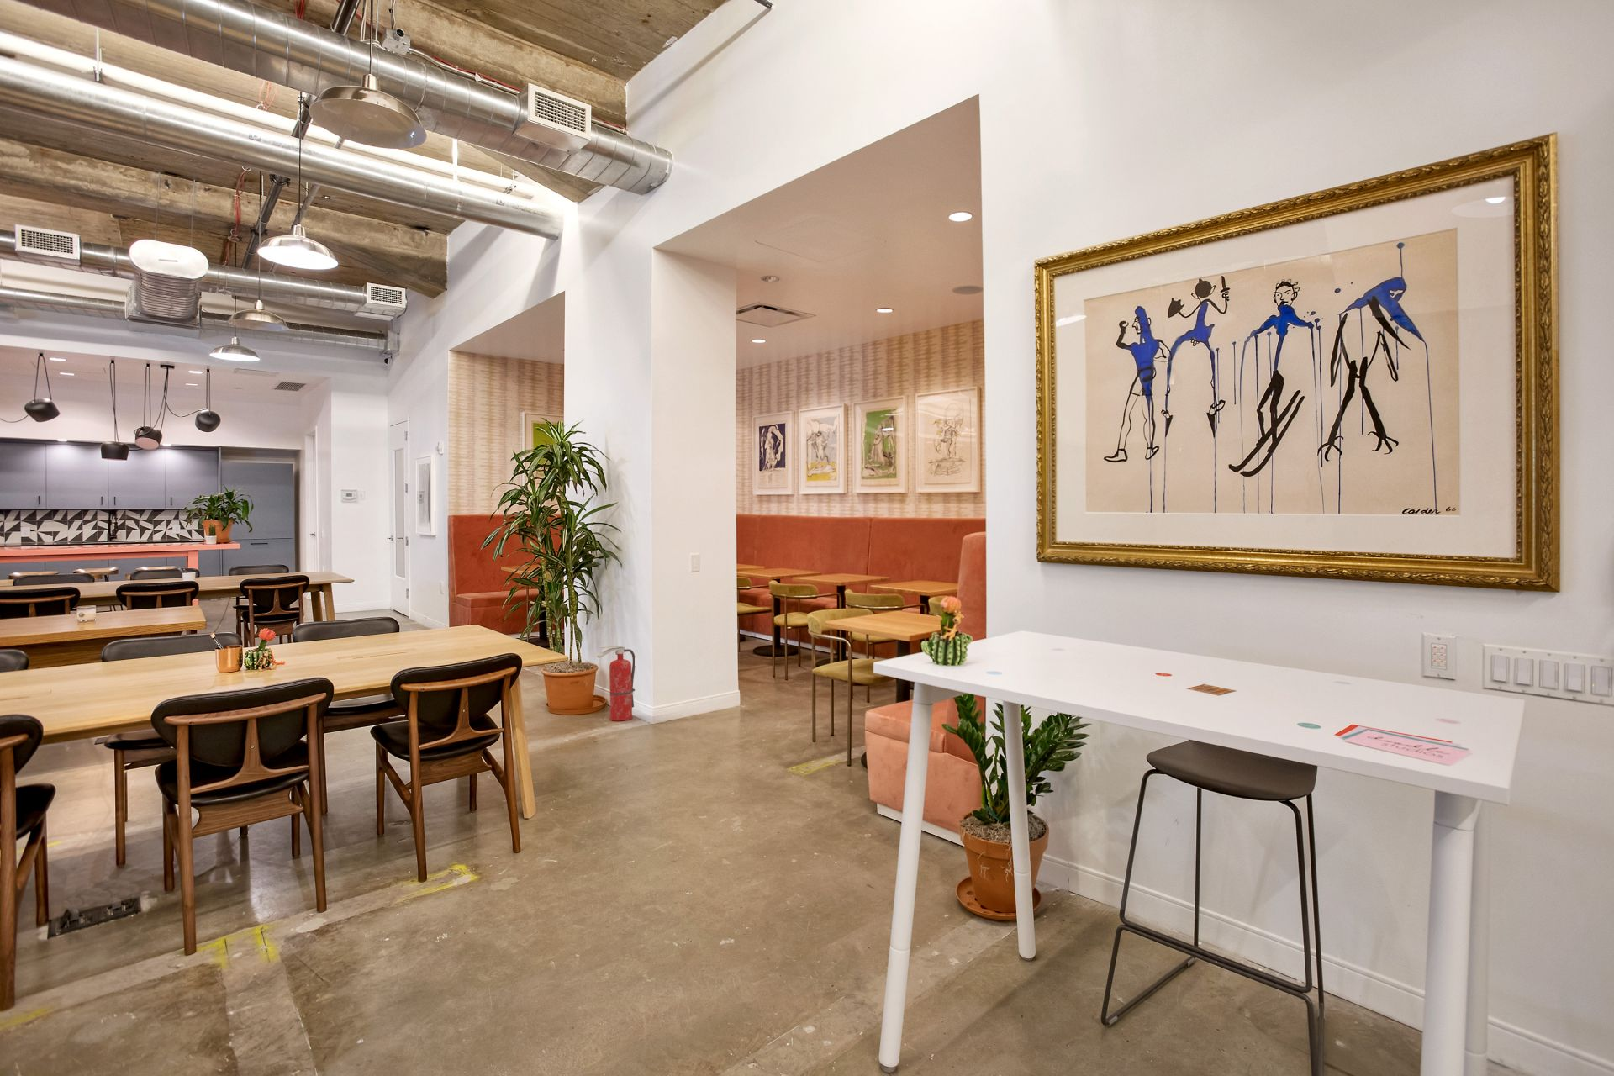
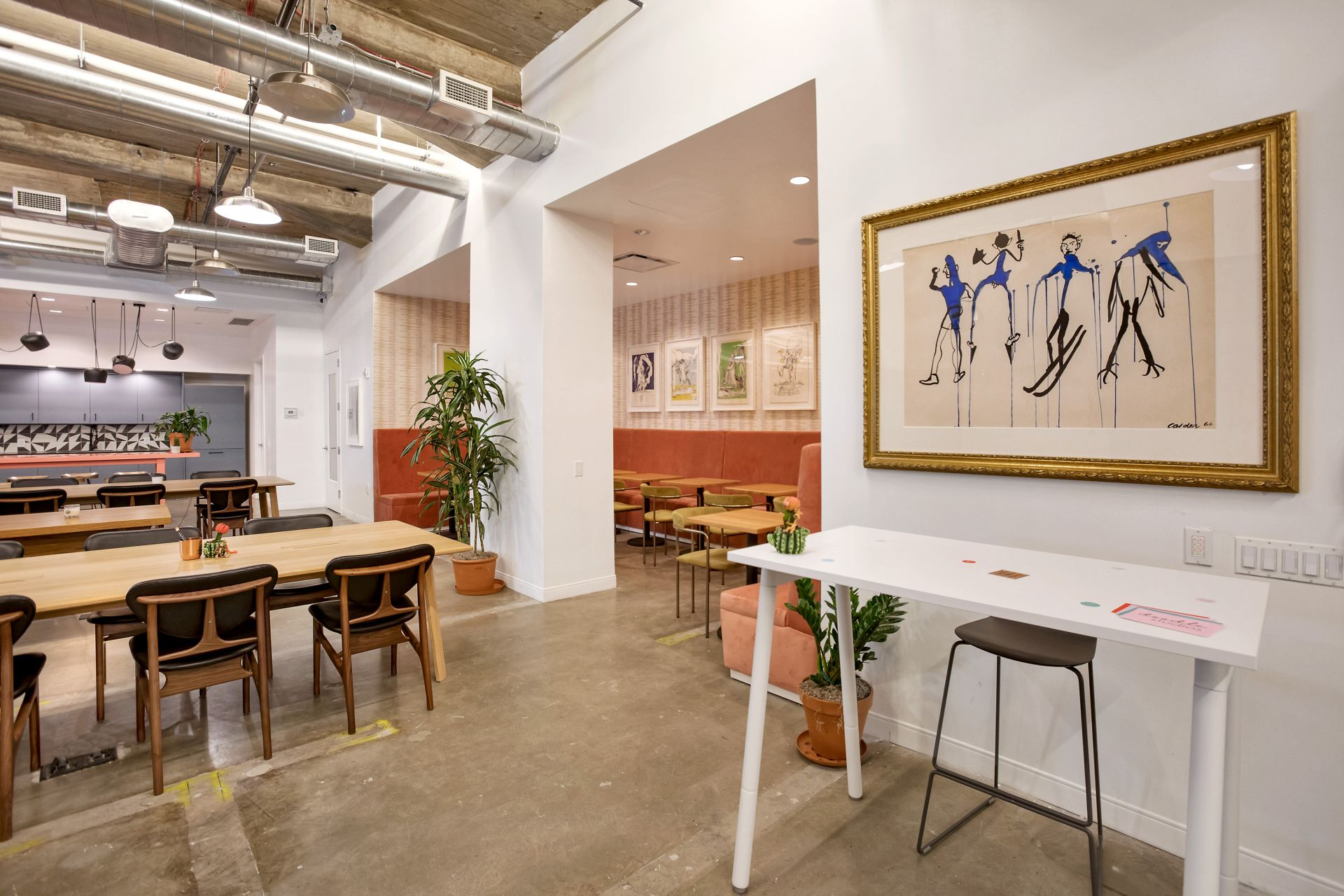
- fire extinguisher [597,645,635,722]
